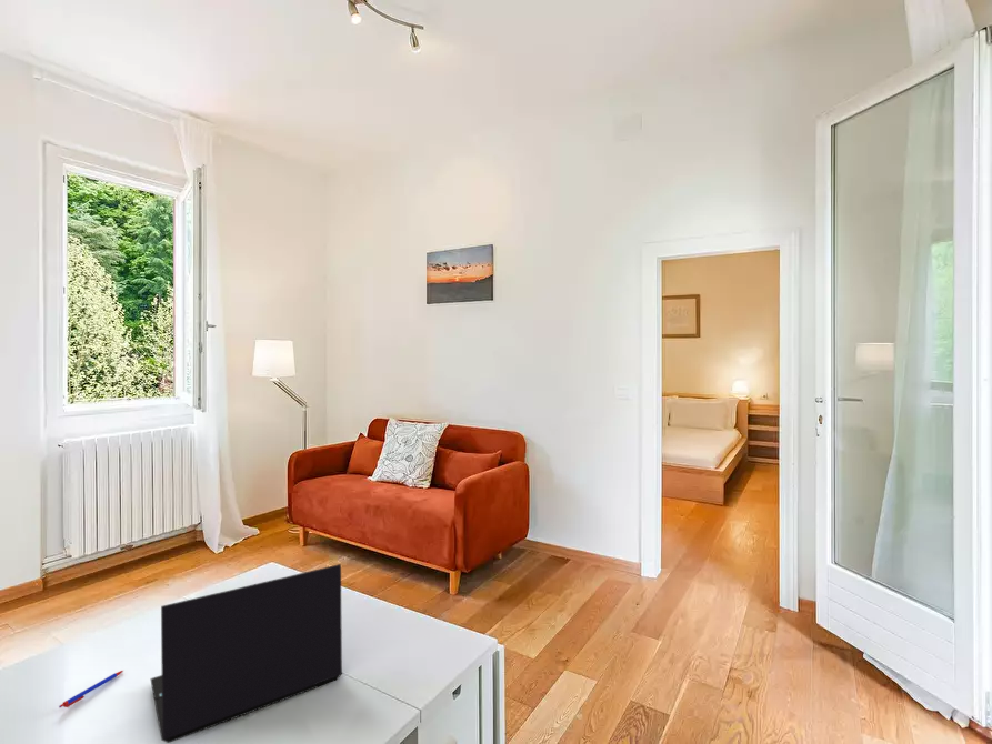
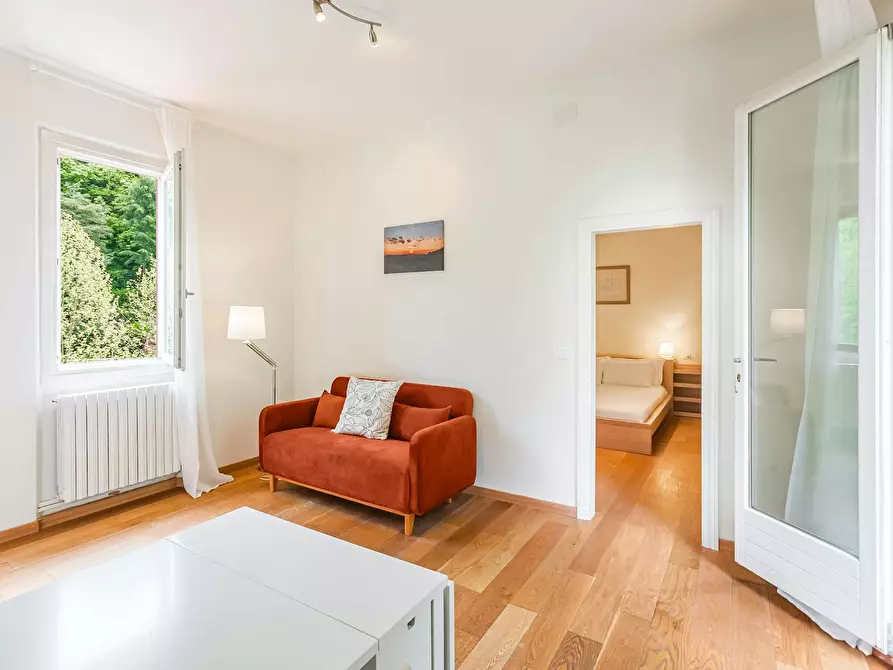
- pen [58,670,124,708]
- laptop [150,563,343,744]
